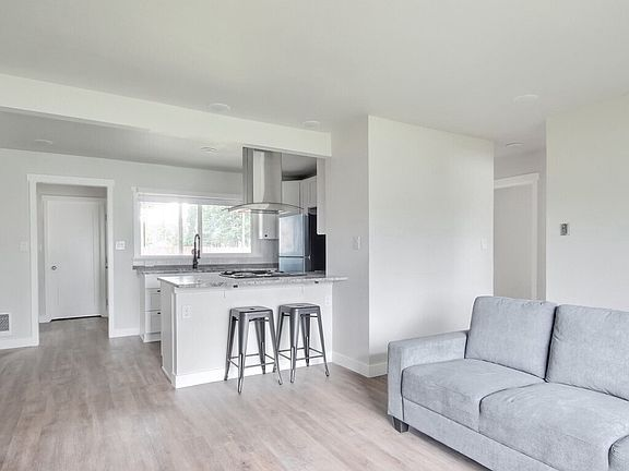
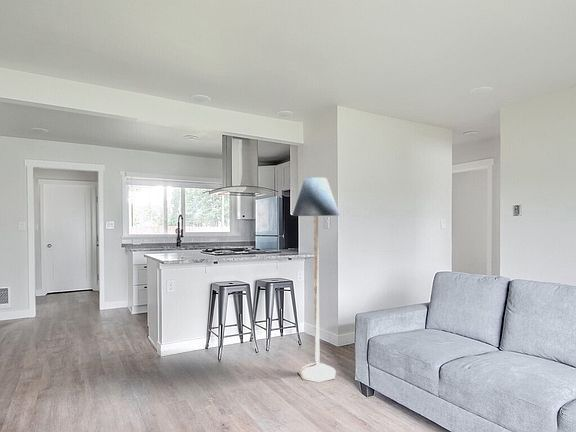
+ floor lamp [291,177,340,383]
